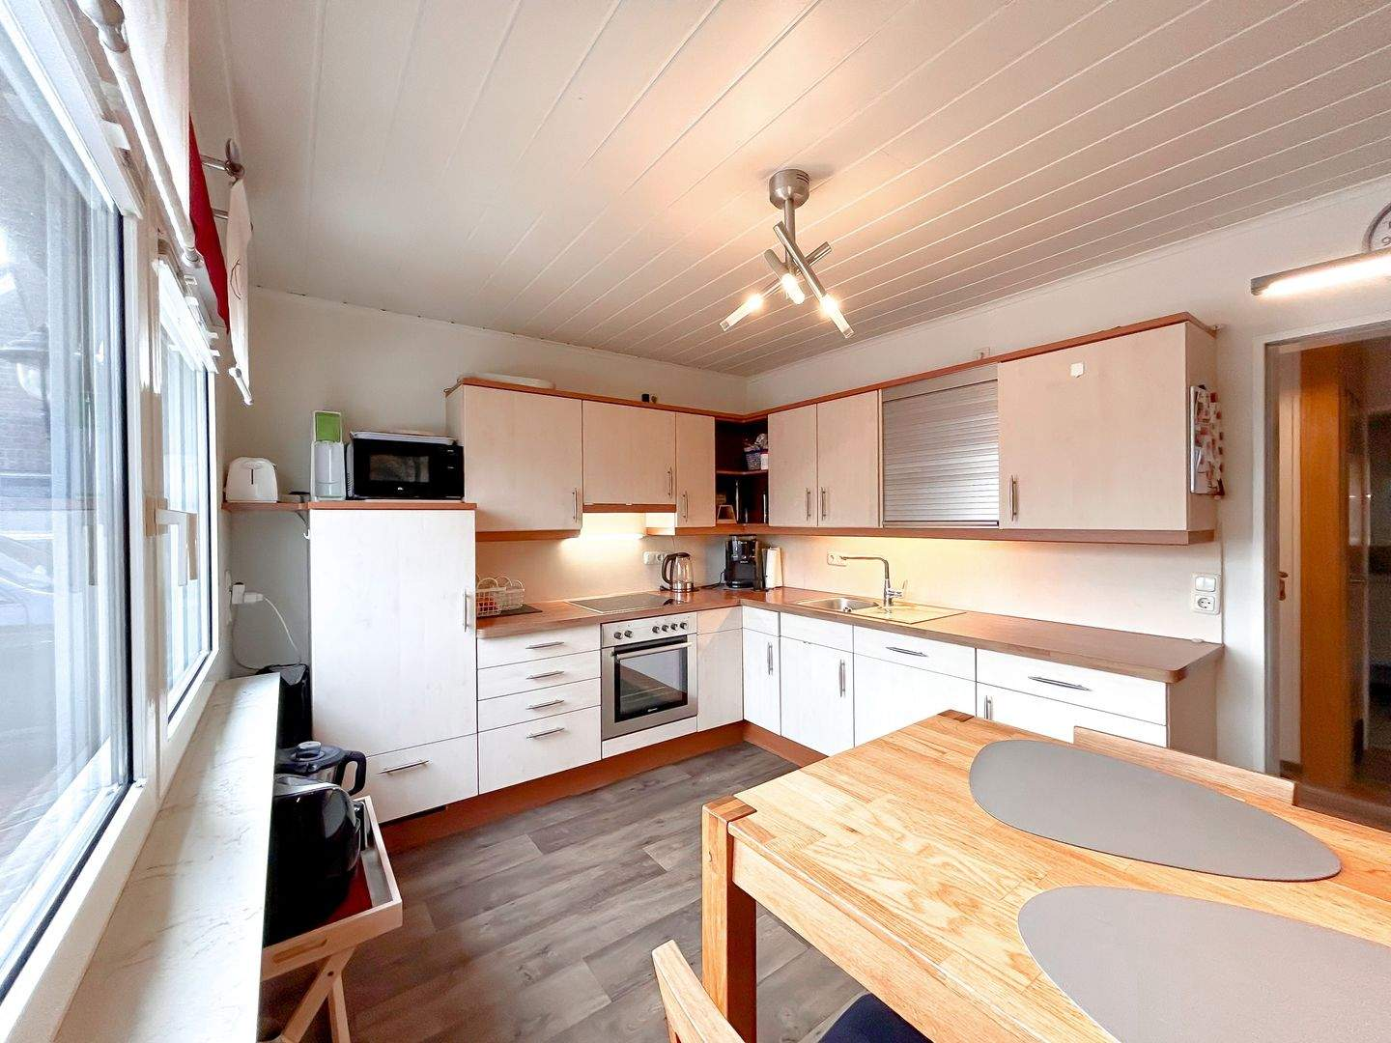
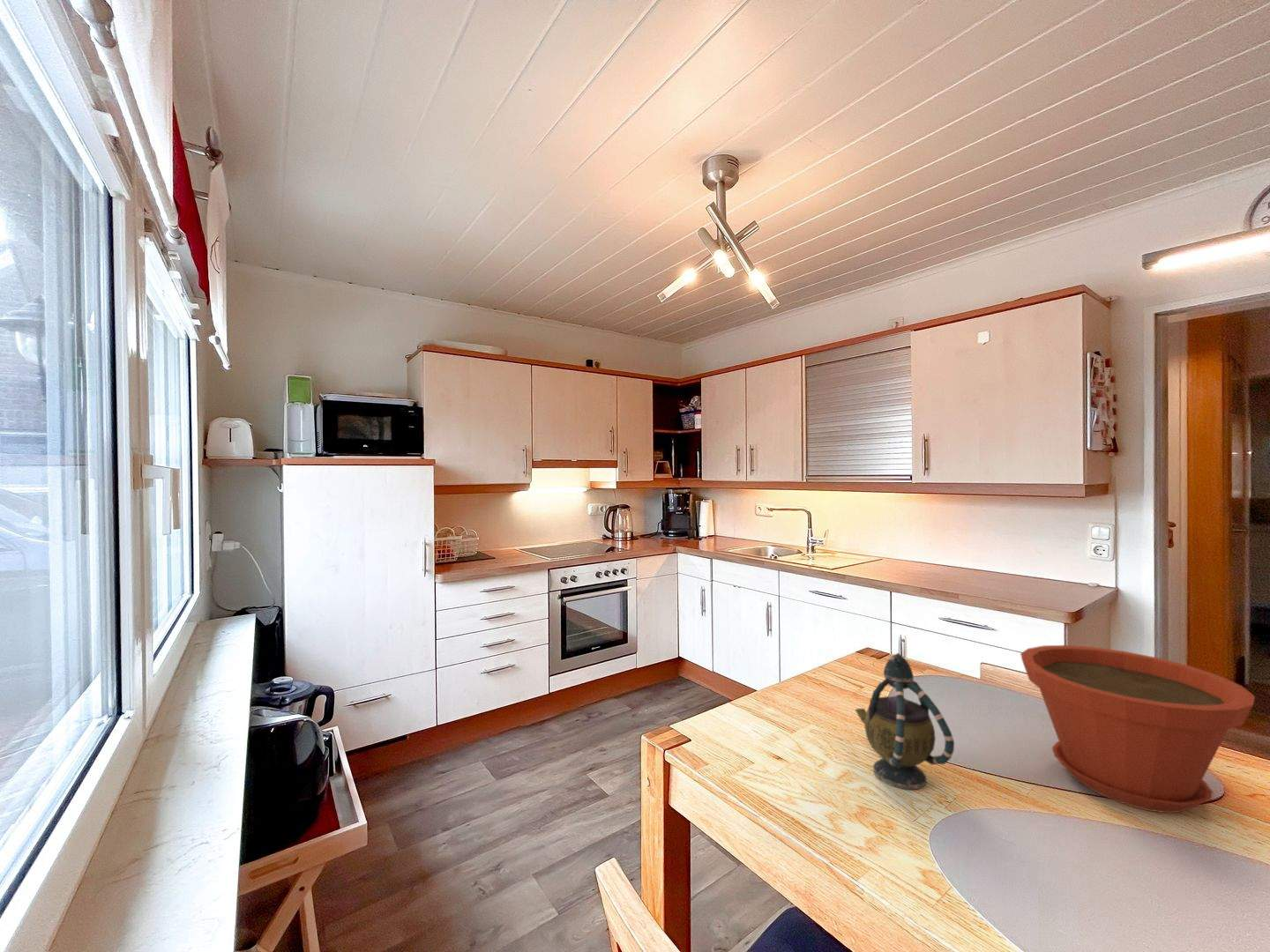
+ teapot [854,652,955,790]
+ plant pot [1020,644,1256,814]
